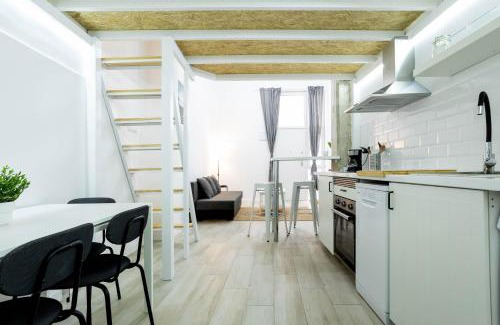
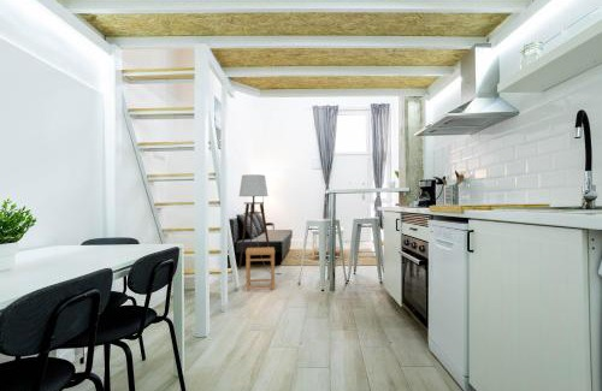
+ side table [244,247,276,292]
+ floor lamp [238,173,283,276]
